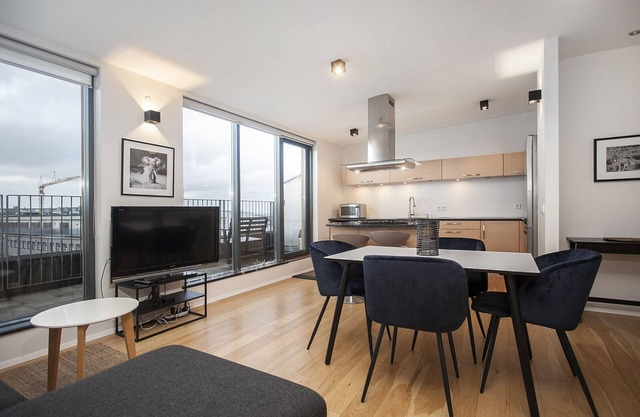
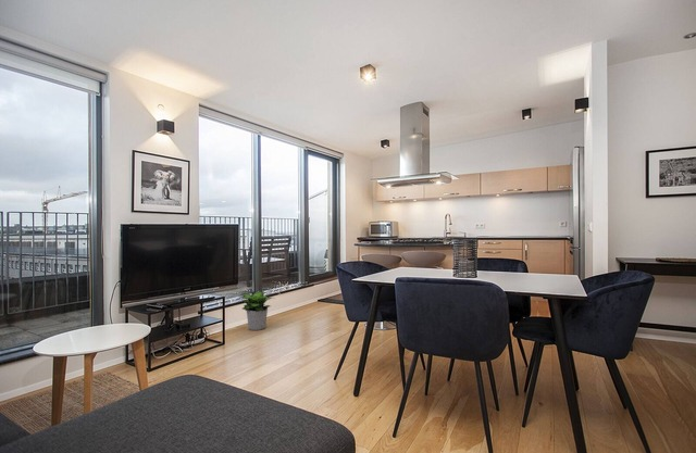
+ potted plant [237,290,275,331]
